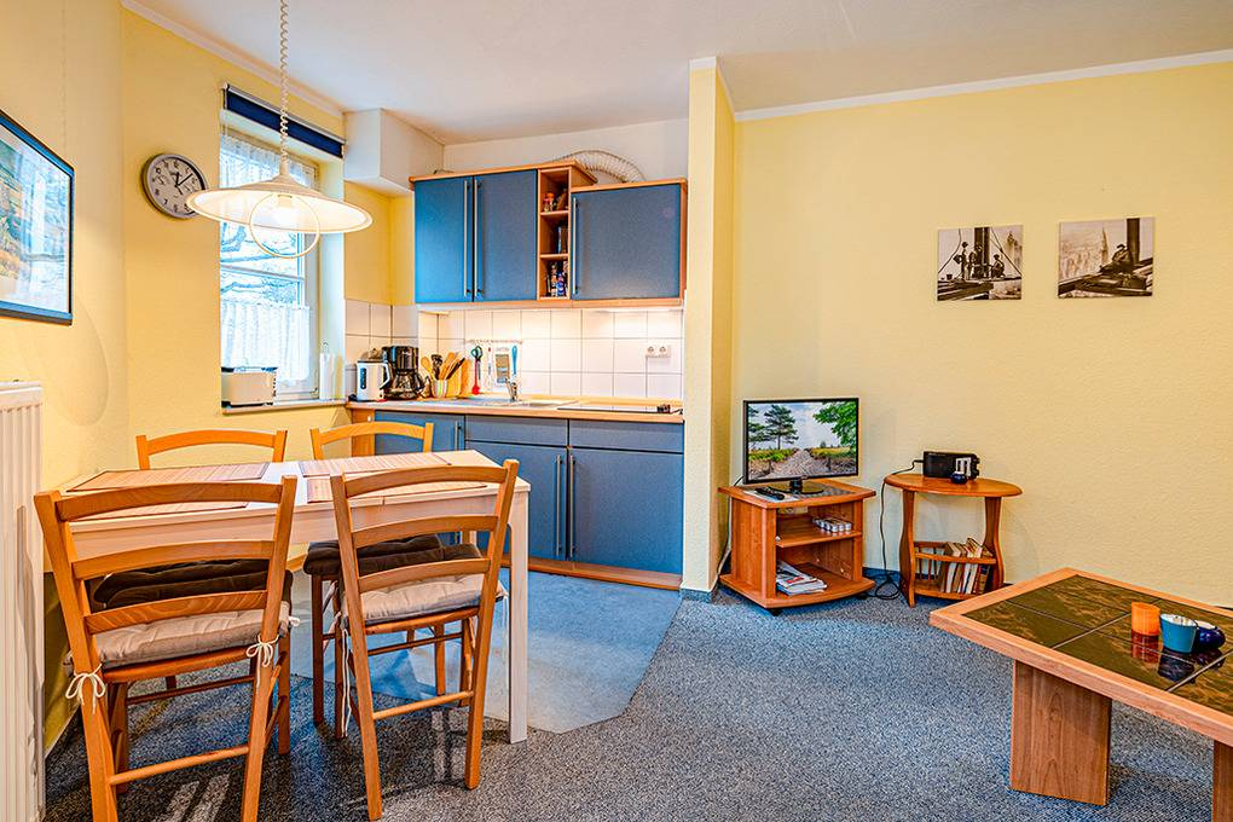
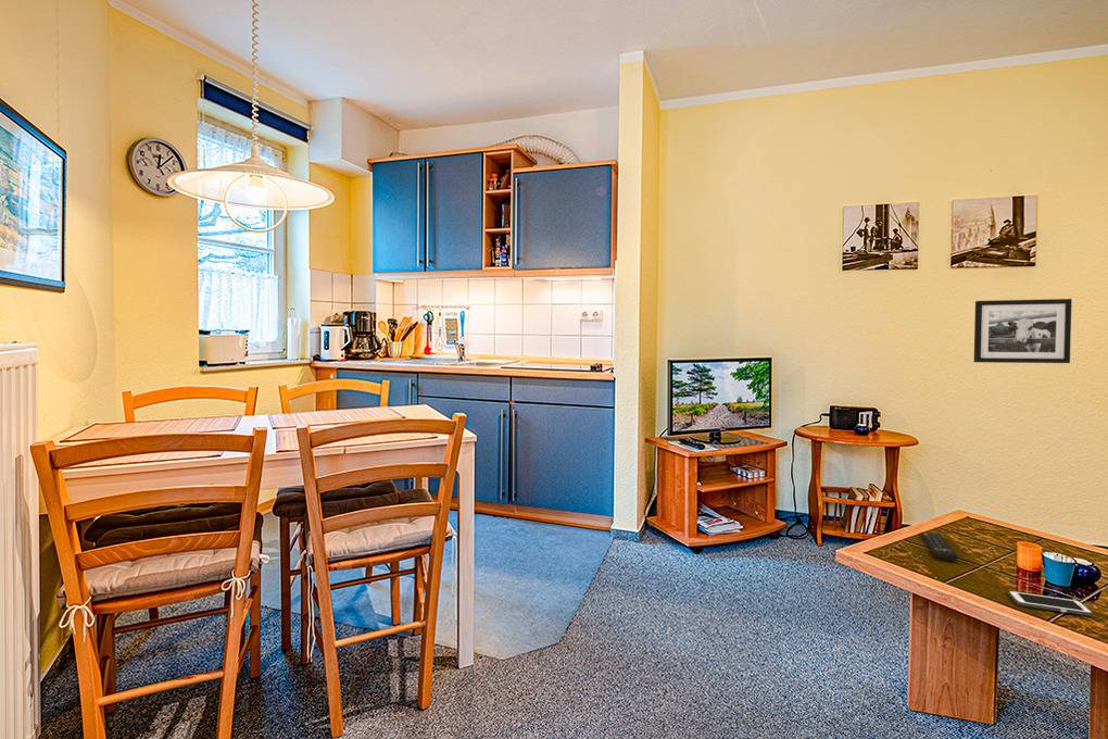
+ picture frame [973,298,1073,364]
+ cell phone [1007,590,1094,617]
+ remote control [920,531,959,562]
